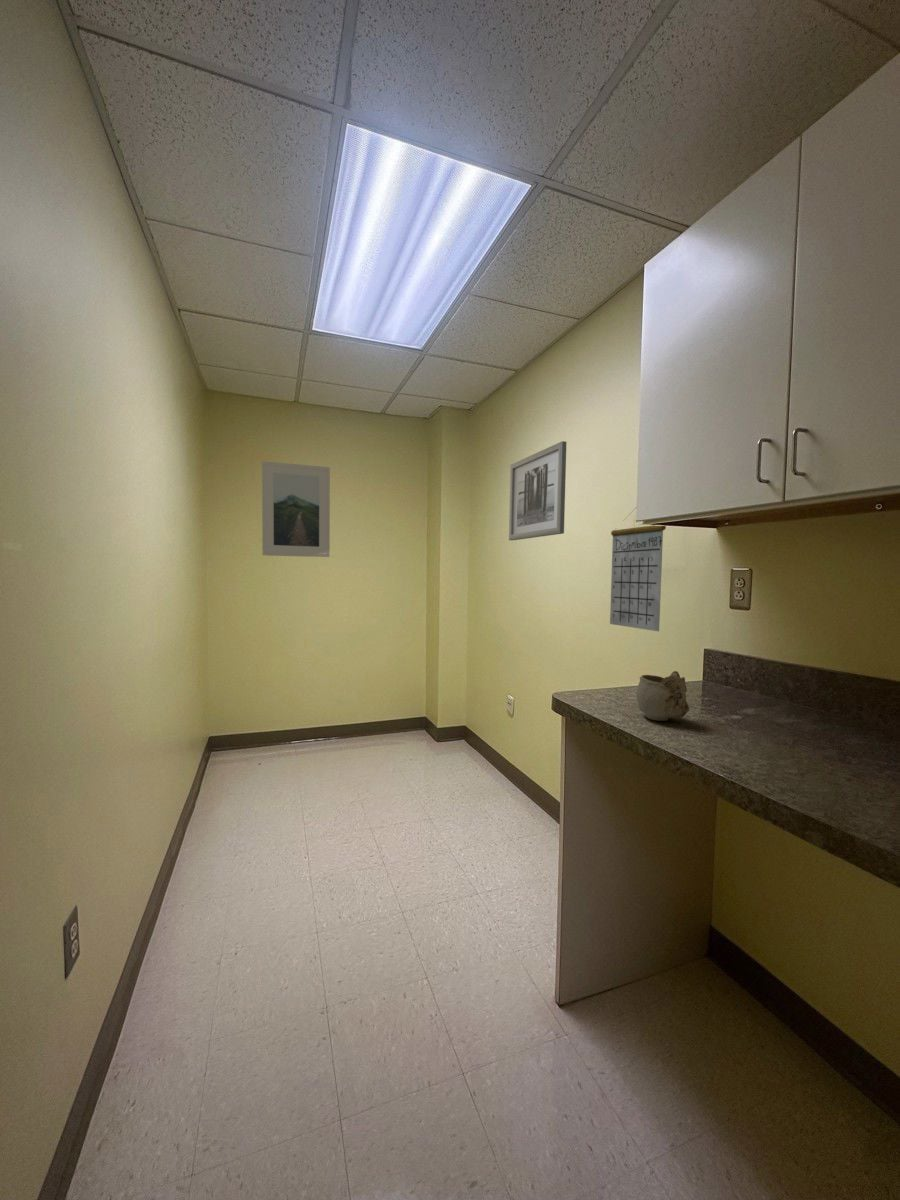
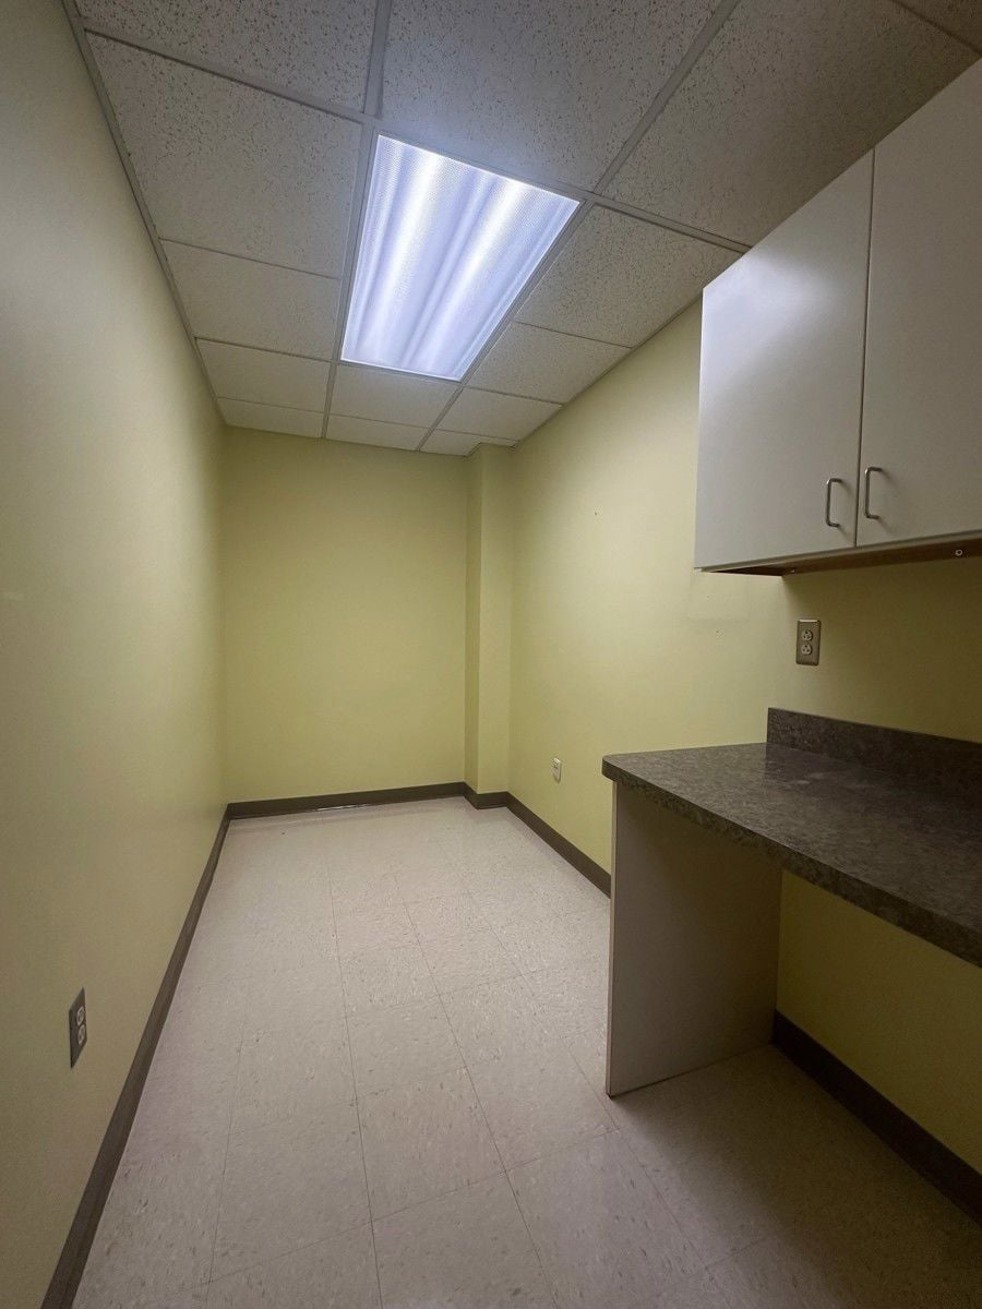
- wall art [508,440,567,541]
- calendar [609,508,667,632]
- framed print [261,460,331,558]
- mug [635,670,690,722]
